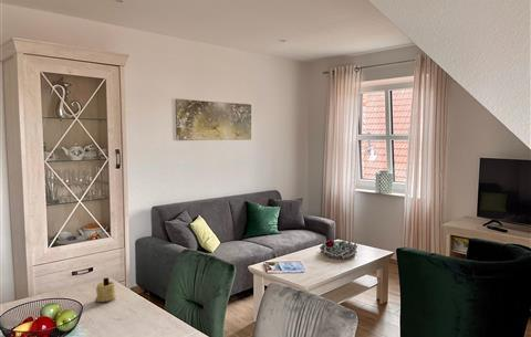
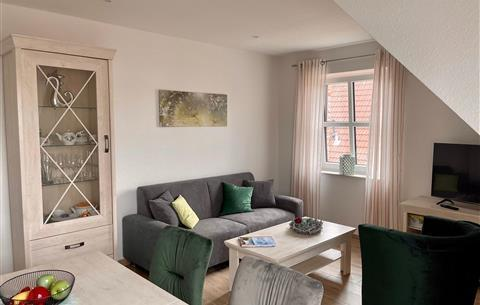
- candle [94,276,117,303]
